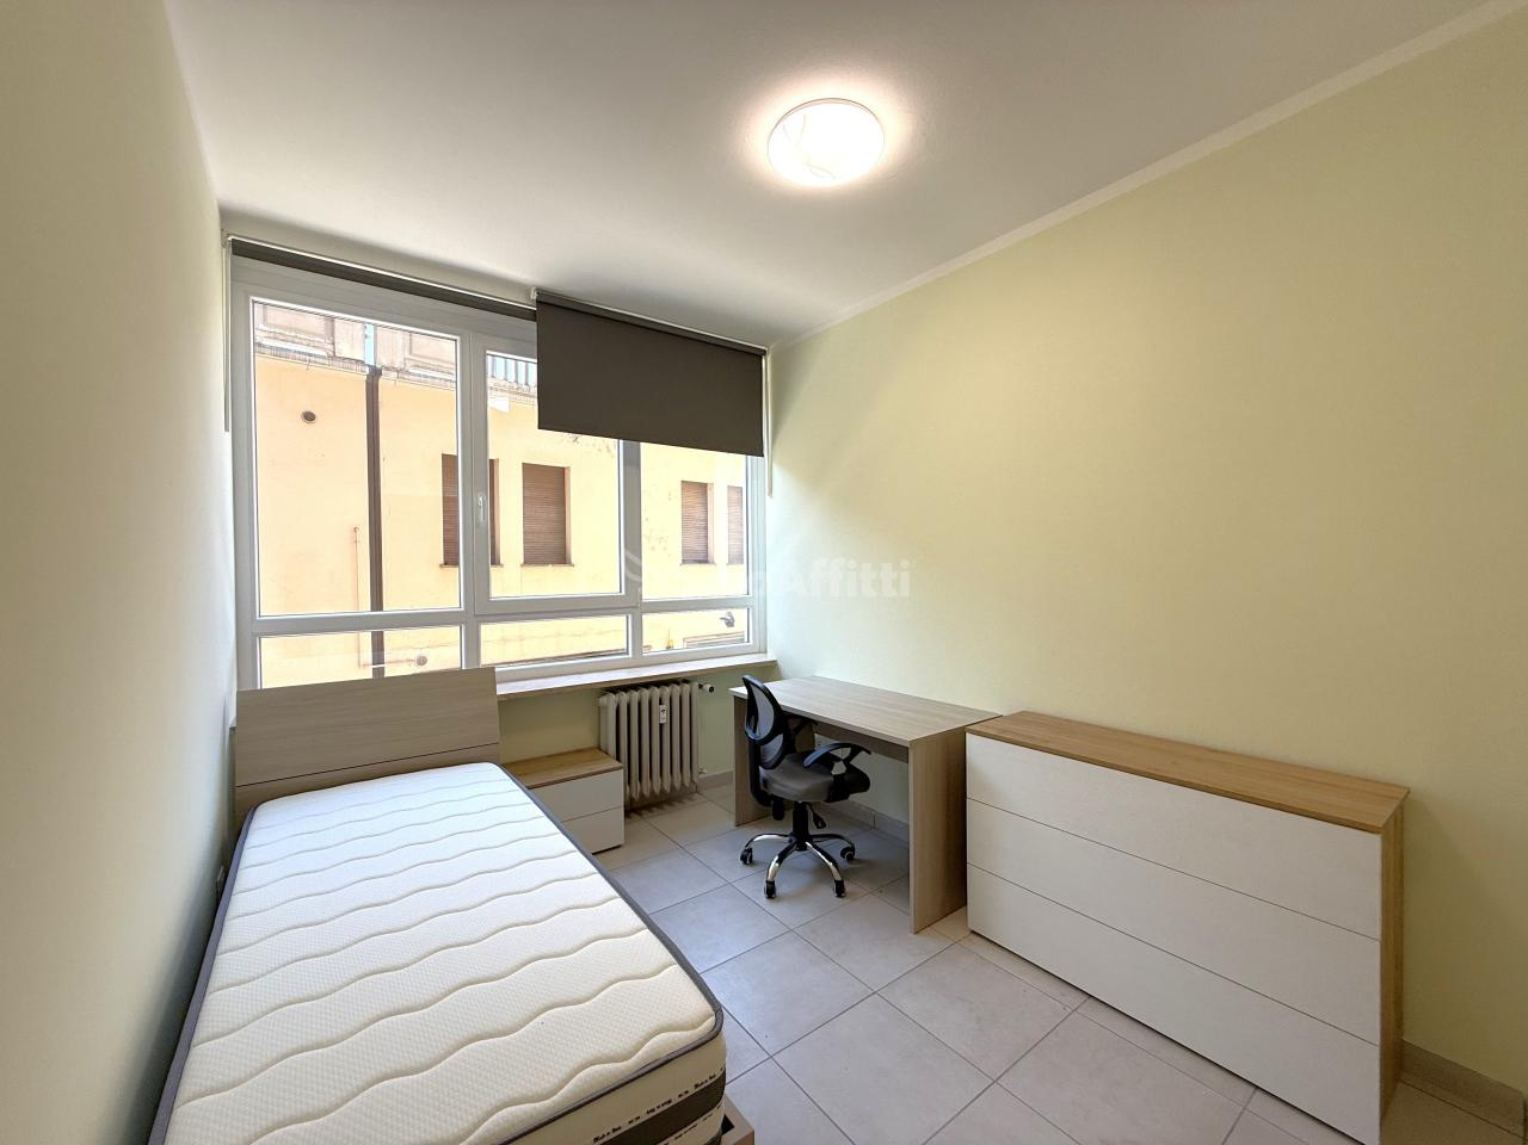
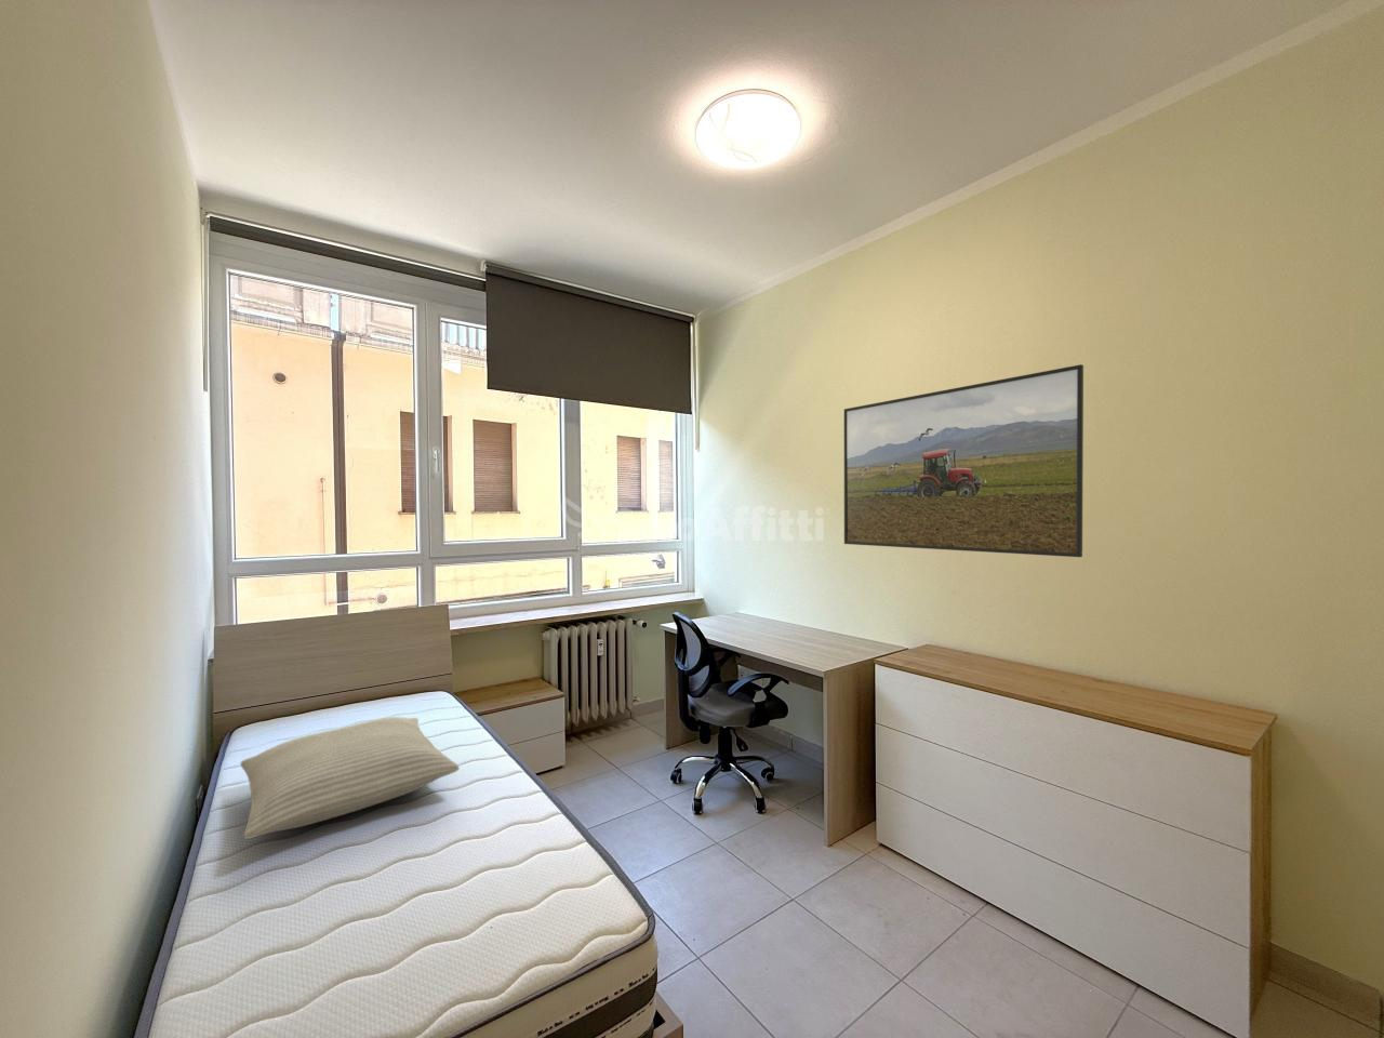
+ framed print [843,363,1084,558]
+ pillow [240,715,461,841]
